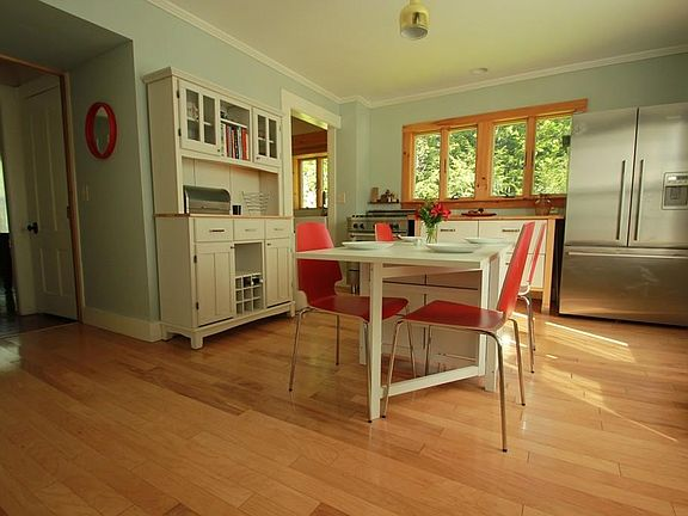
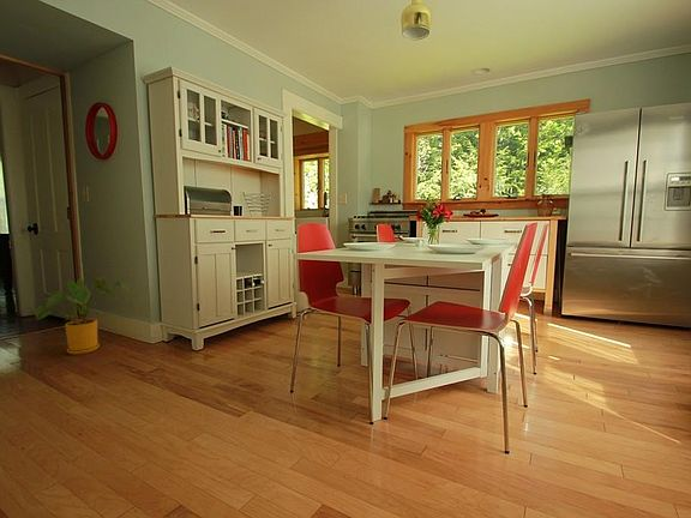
+ house plant [35,275,131,356]
